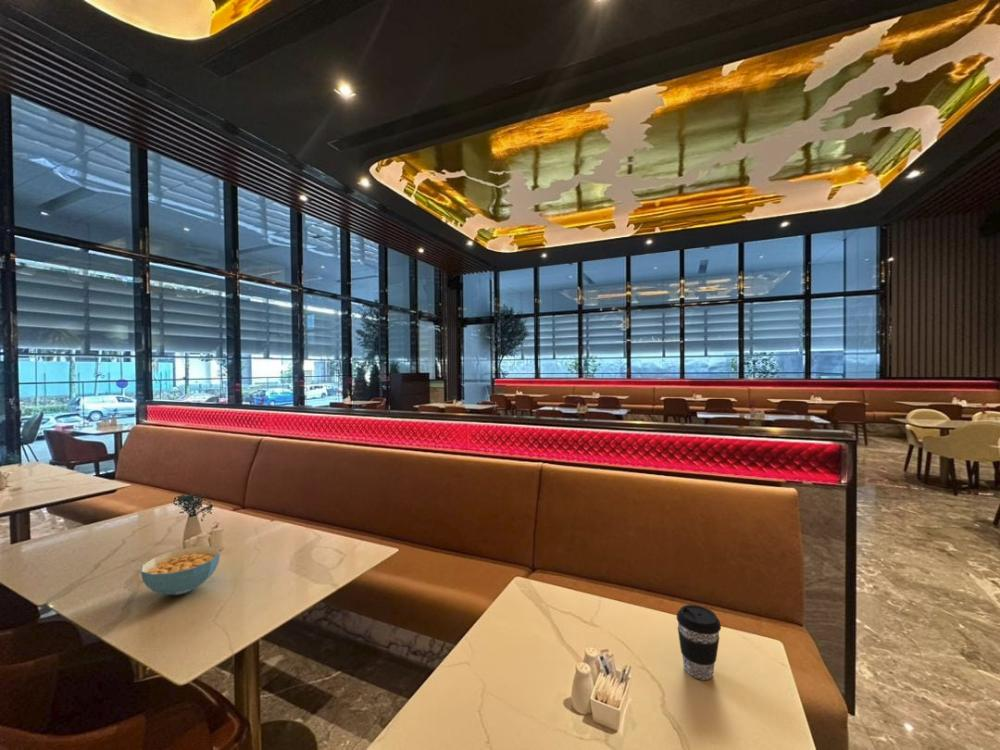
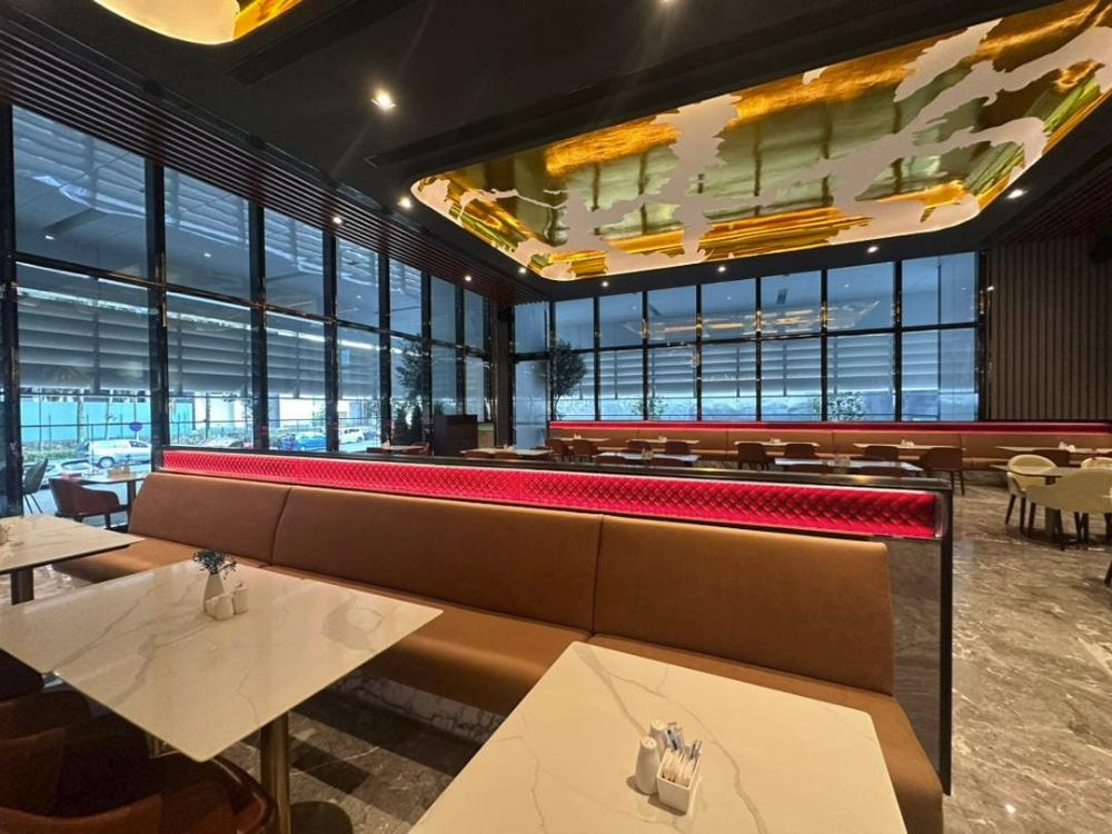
- coffee cup [676,604,722,681]
- cereal bowl [140,545,221,596]
